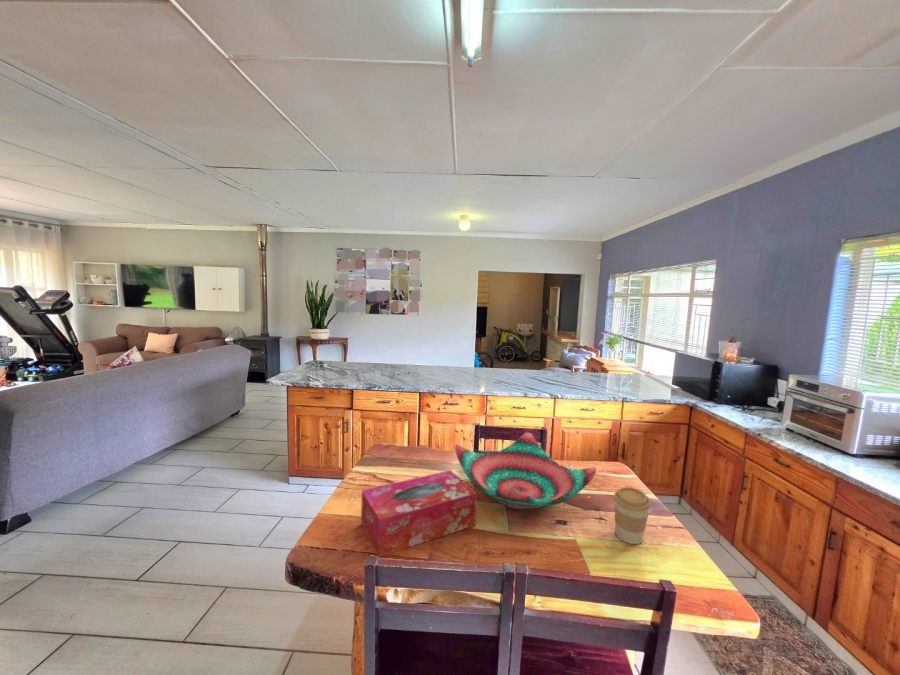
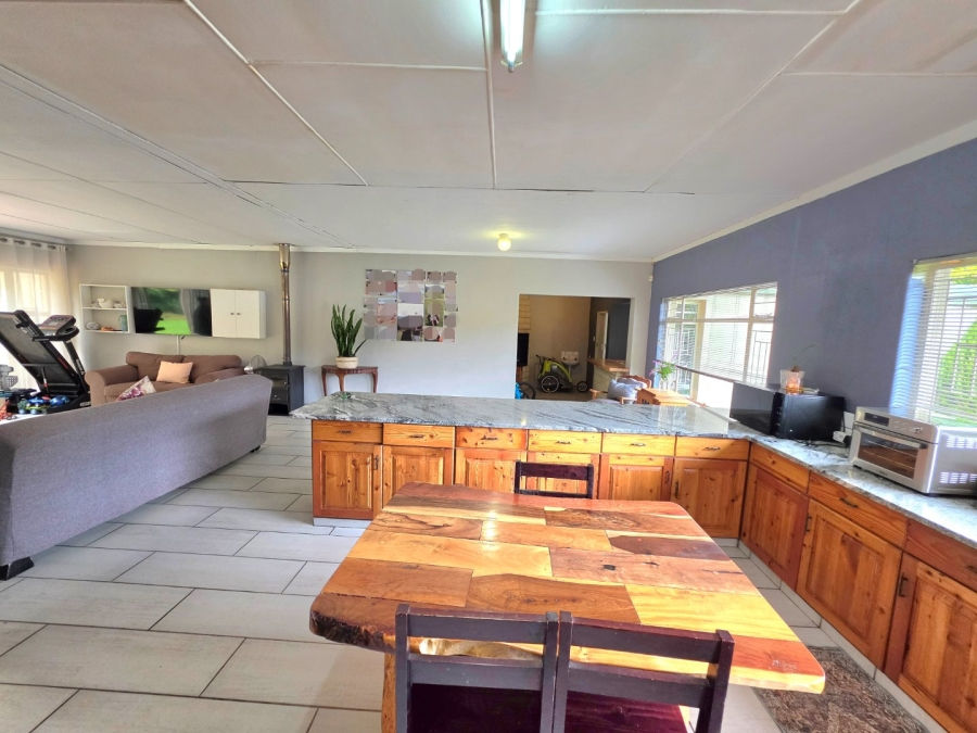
- decorative bowl [454,431,597,511]
- coffee cup [613,486,652,545]
- tissue box [360,469,478,558]
